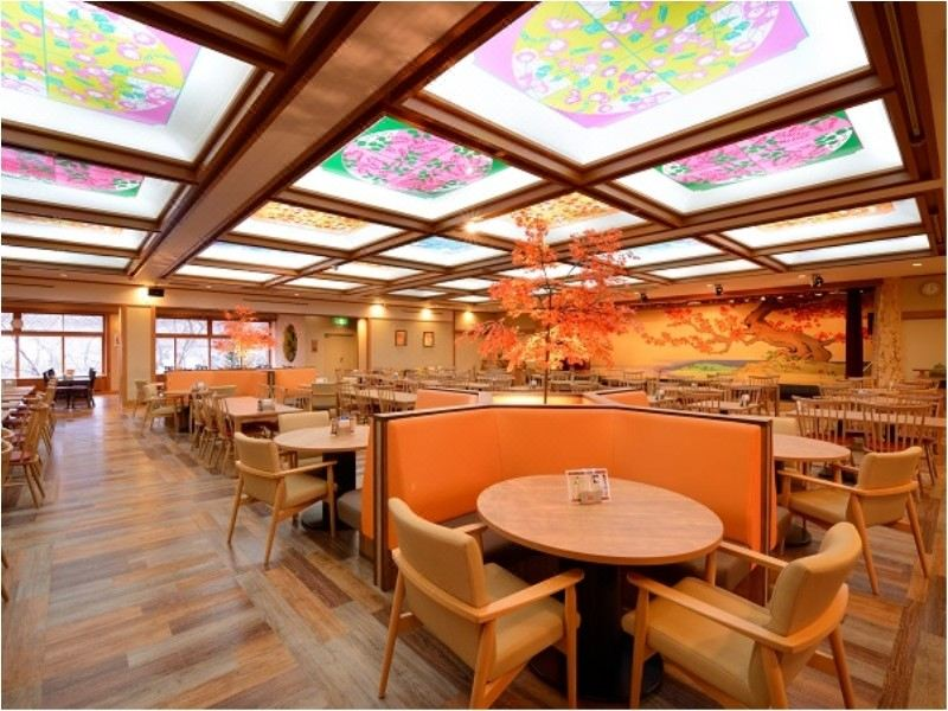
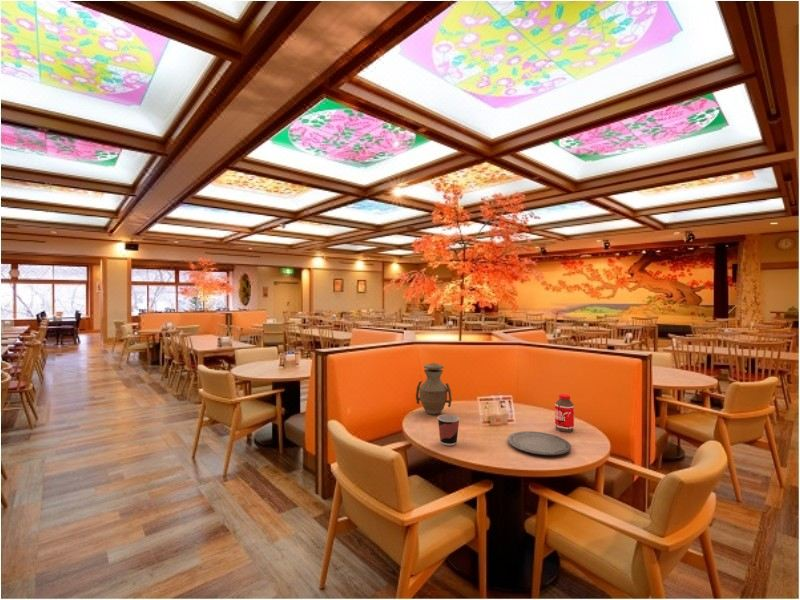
+ bottle [554,393,575,433]
+ plate [507,430,572,456]
+ cup [437,413,461,447]
+ vase [415,362,453,415]
